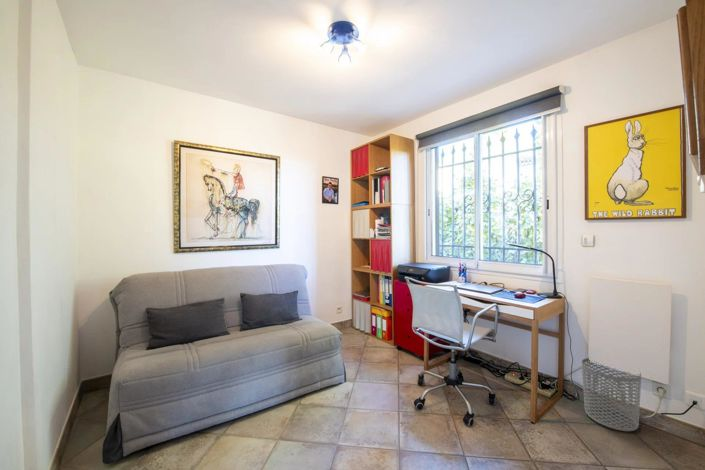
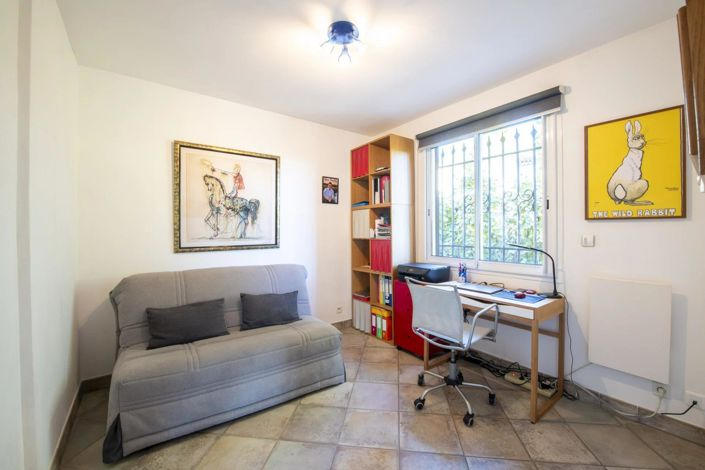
- waste bin [581,357,642,432]
